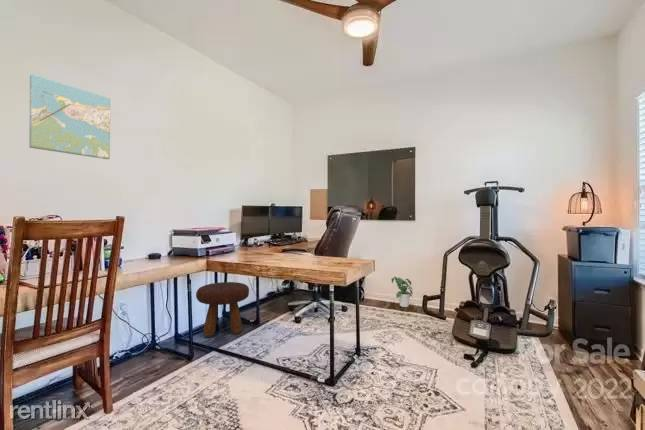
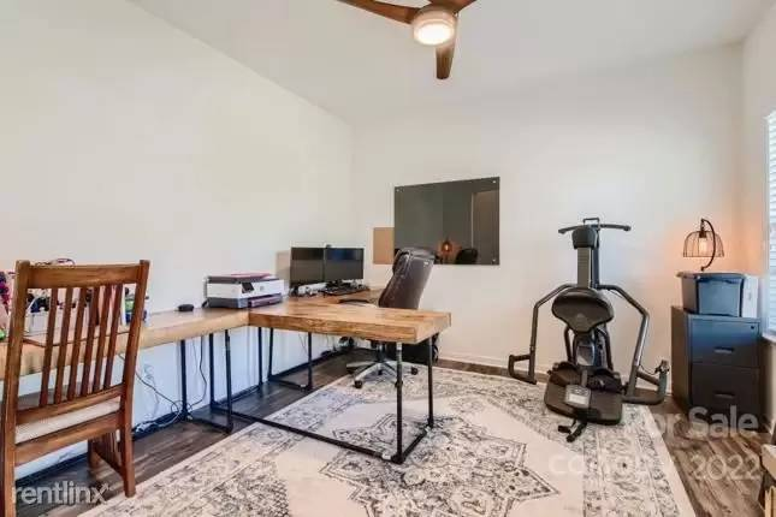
- map [28,73,113,160]
- potted plant [391,275,414,308]
- footstool [195,281,250,338]
